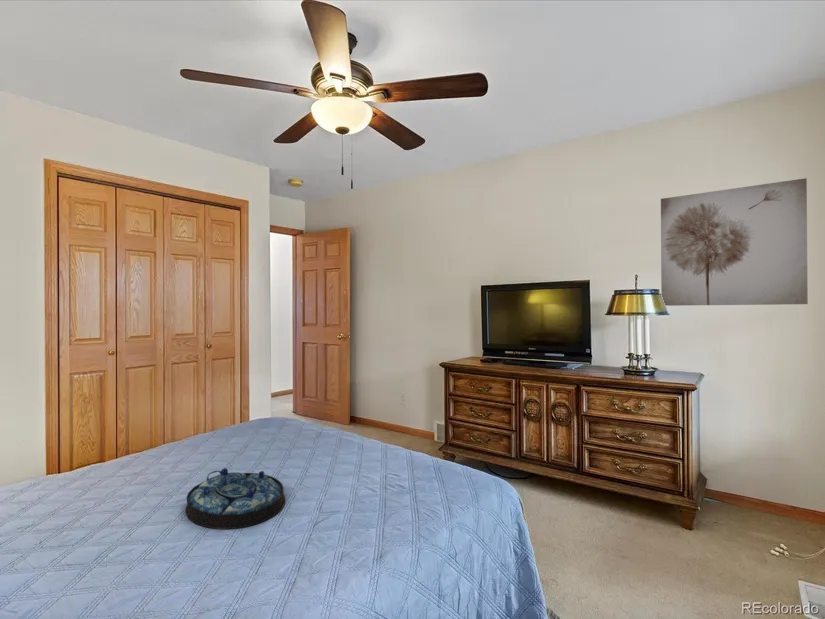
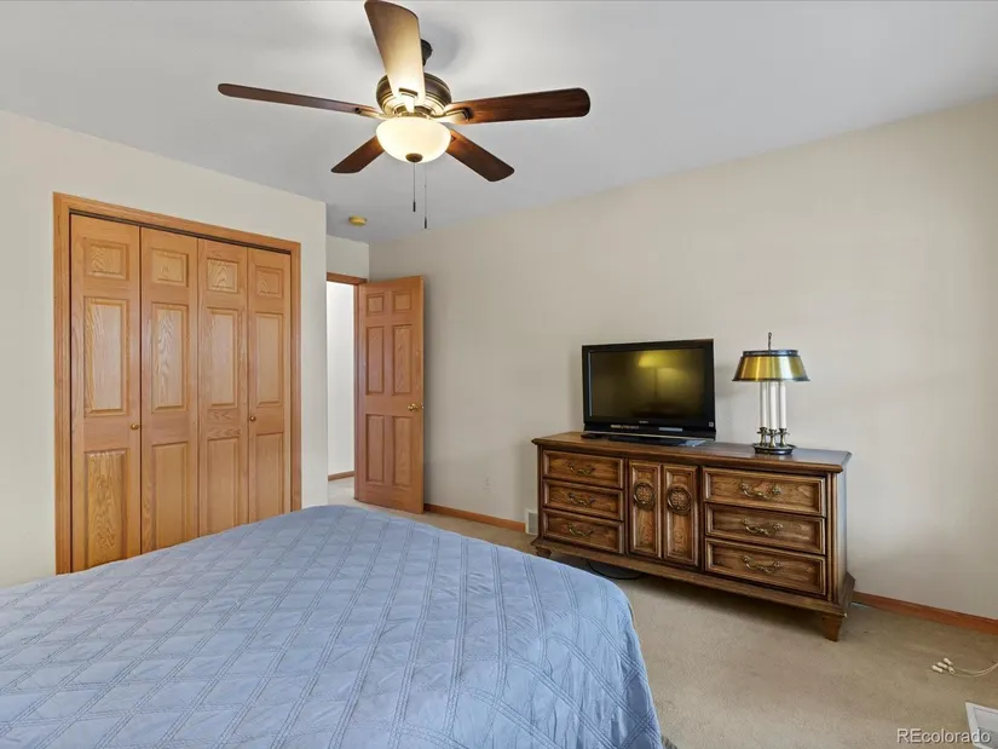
- wall art [660,177,809,307]
- serving tray [184,467,286,530]
